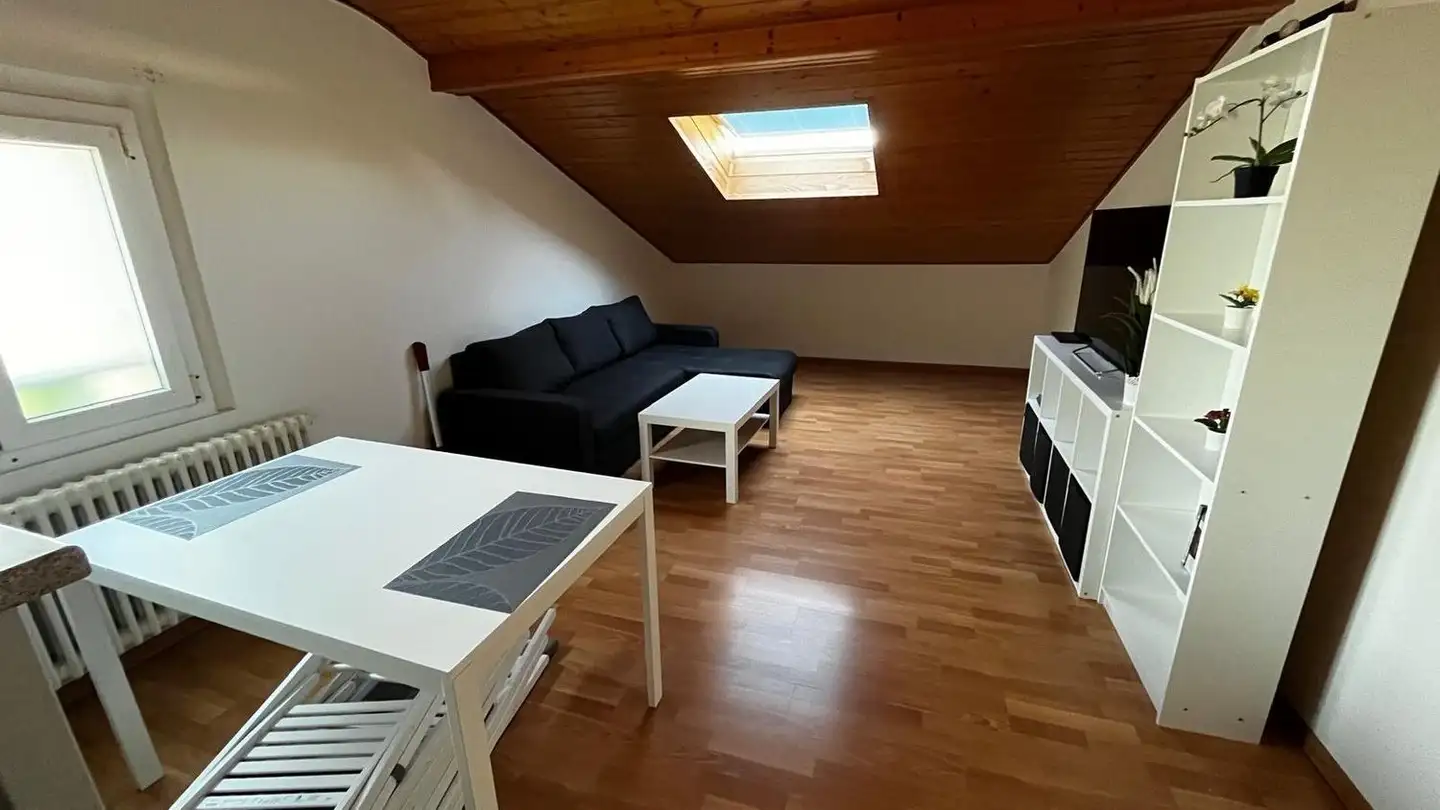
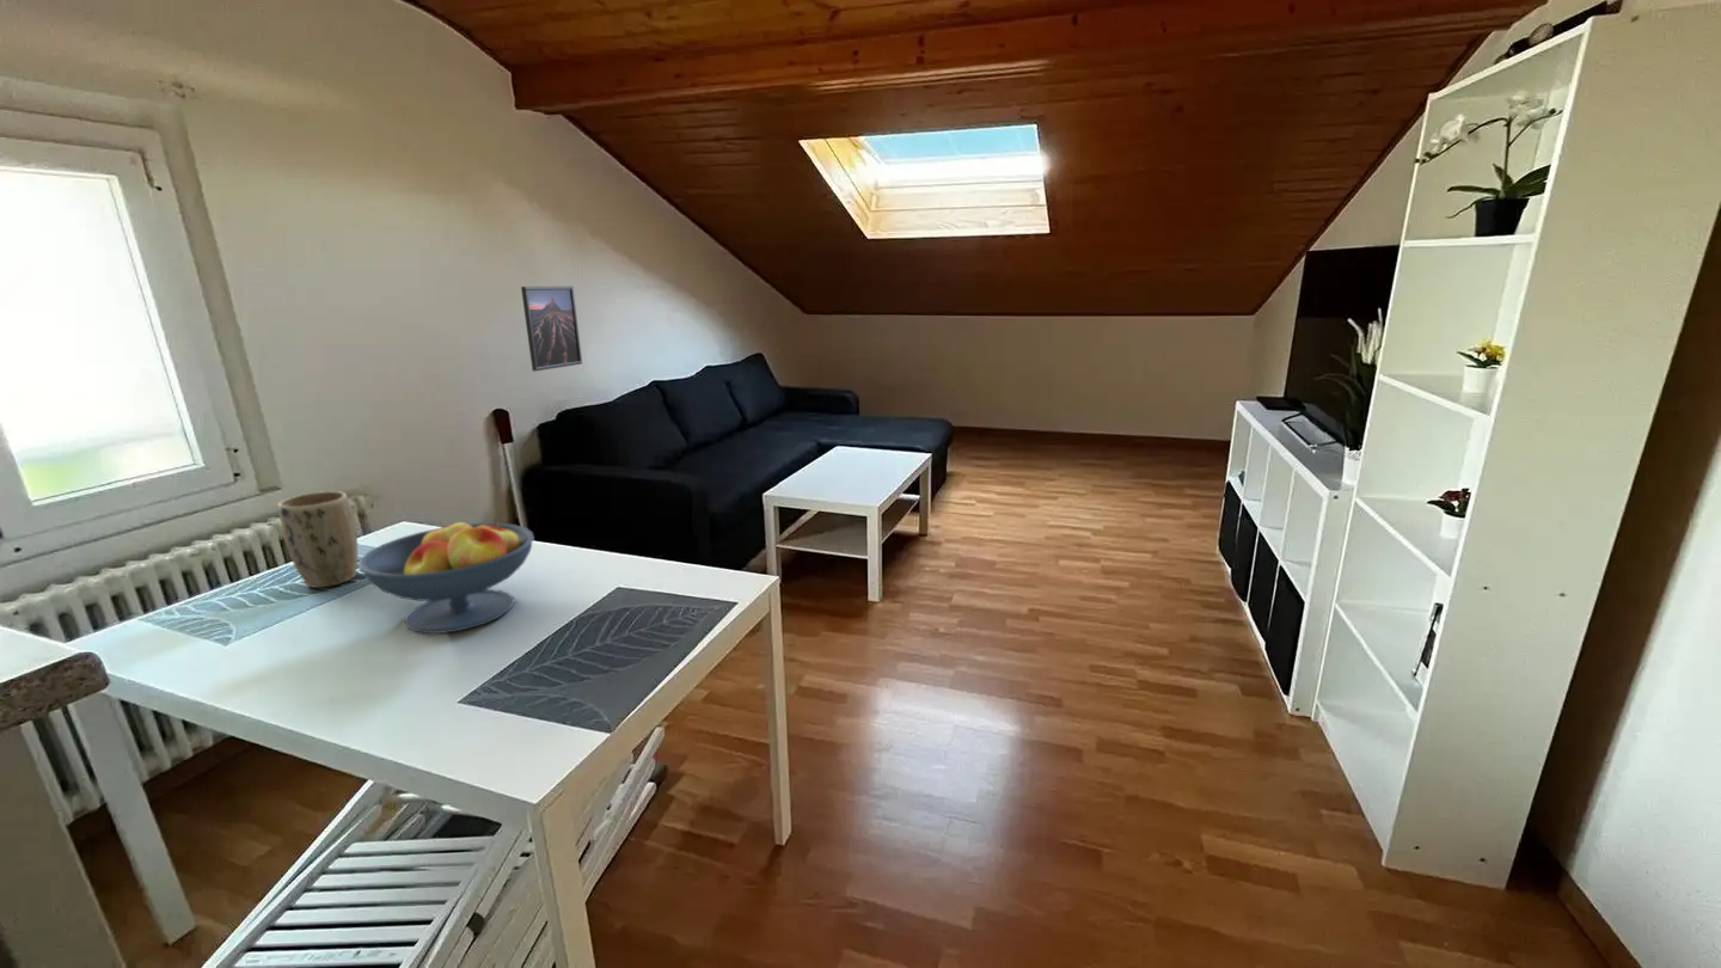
+ plant pot [277,490,359,589]
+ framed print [520,286,583,372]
+ fruit bowl [357,520,535,635]
